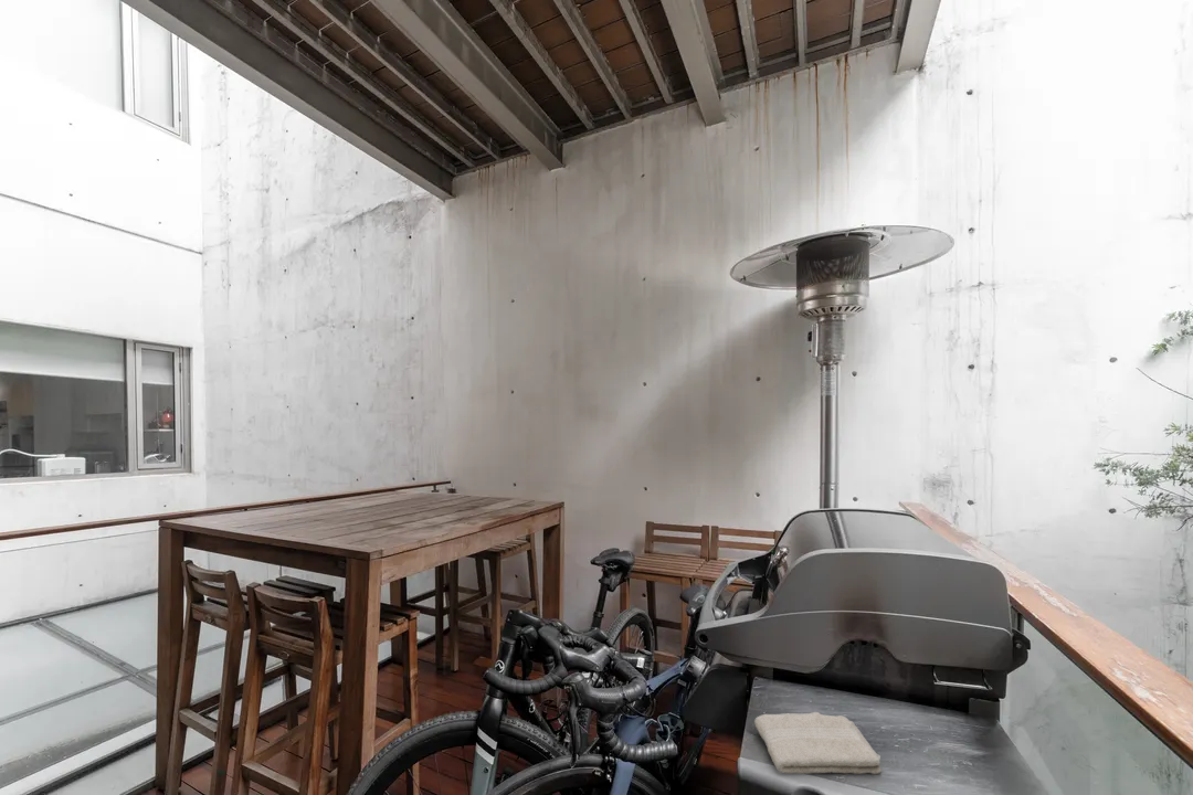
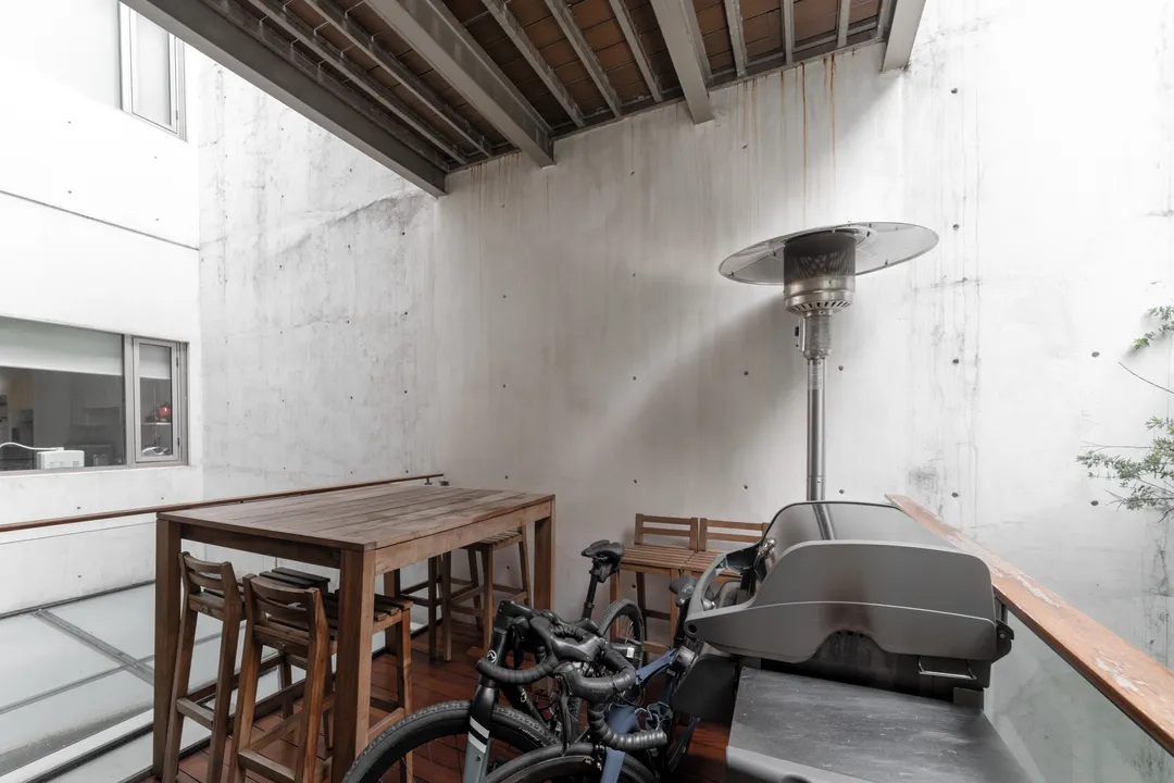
- washcloth [753,711,883,775]
